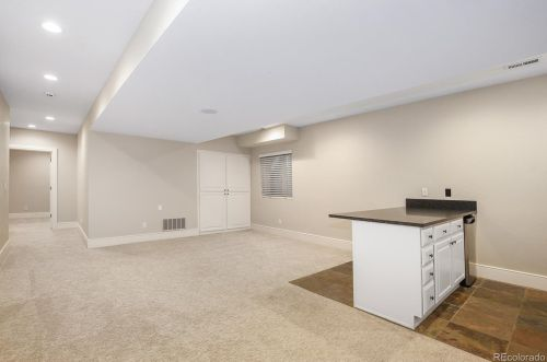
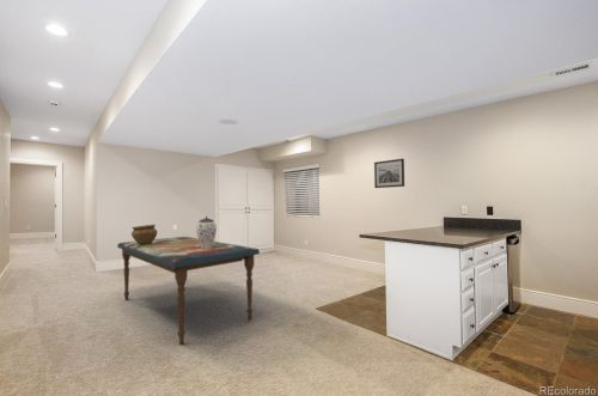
+ wall art [373,158,405,189]
+ ceramic pot [130,224,158,245]
+ decorative urn [195,215,218,250]
+ dining table [116,236,261,346]
